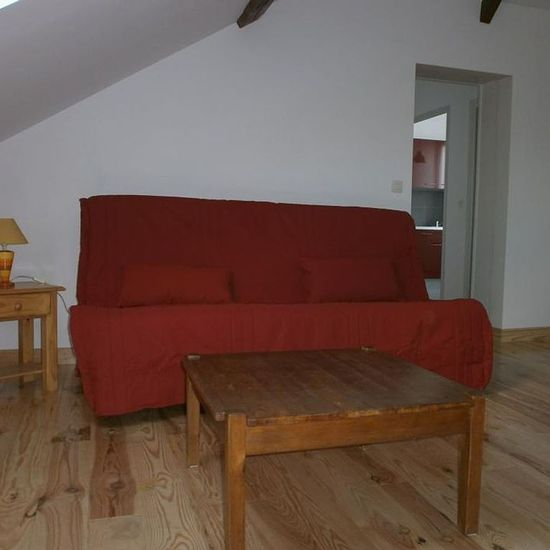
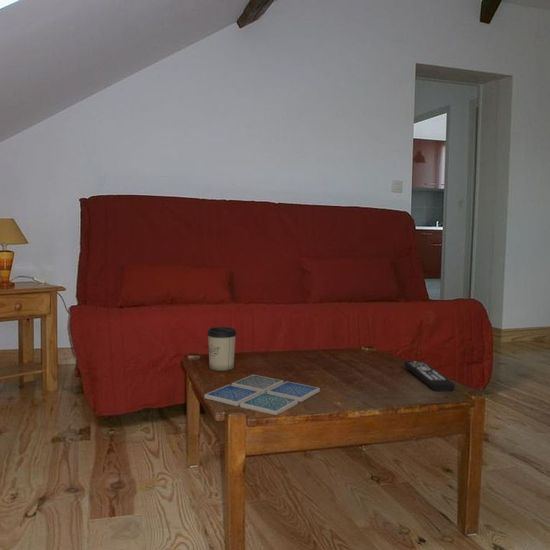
+ remote control [403,360,456,393]
+ drink coaster [203,374,321,416]
+ cup [206,326,238,372]
